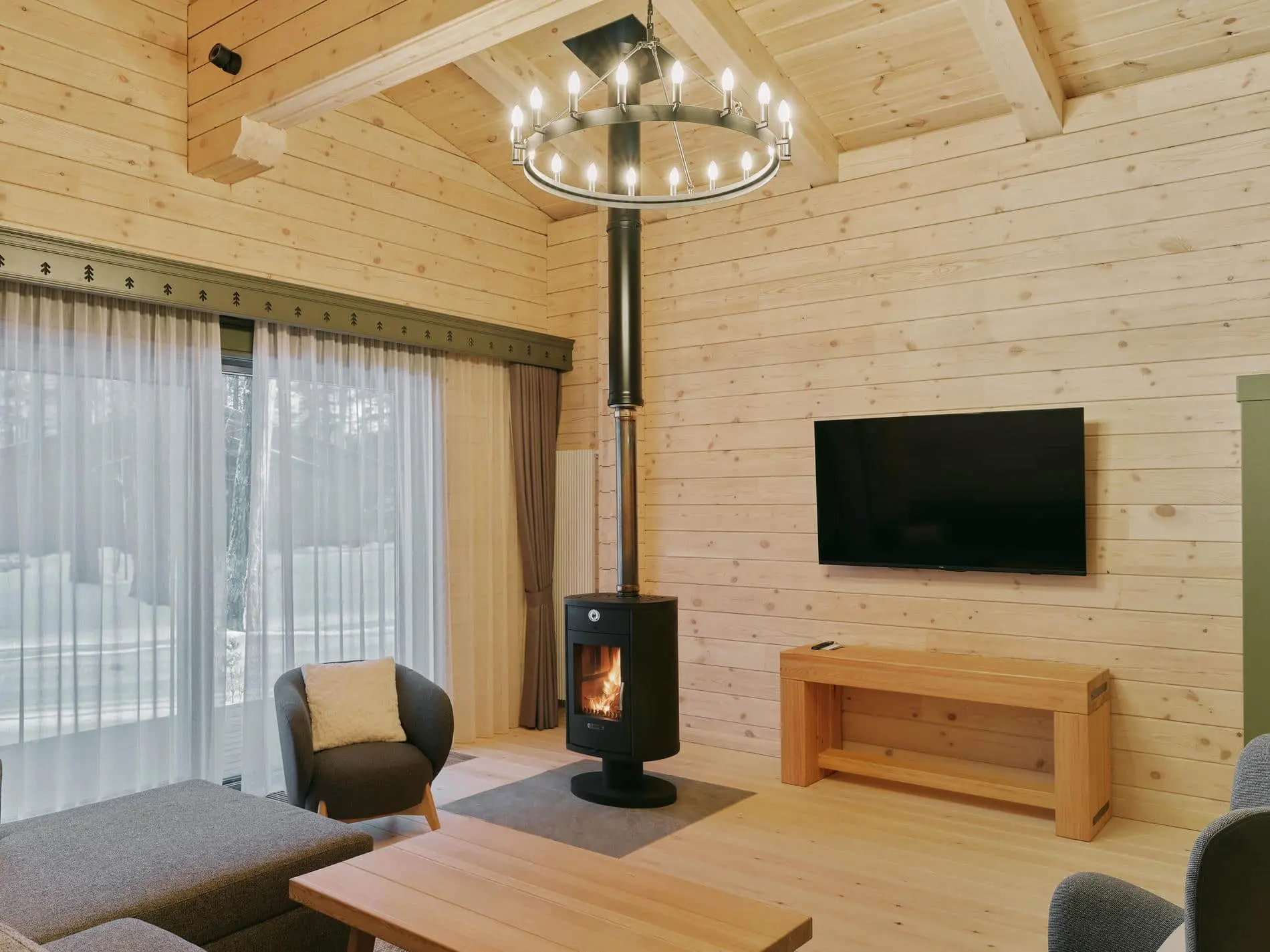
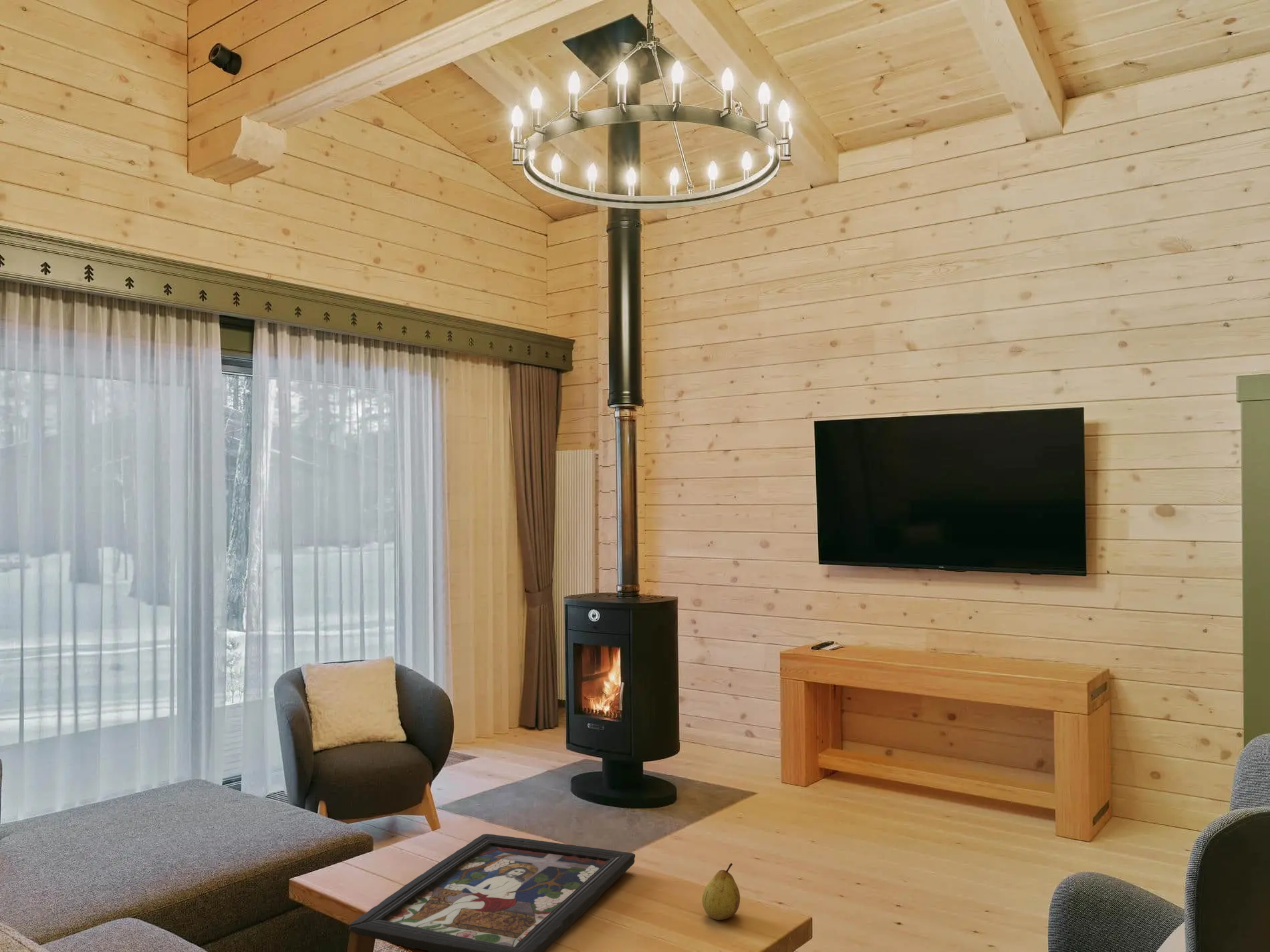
+ board game [348,833,636,952]
+ fruit [702,862,741,921]
